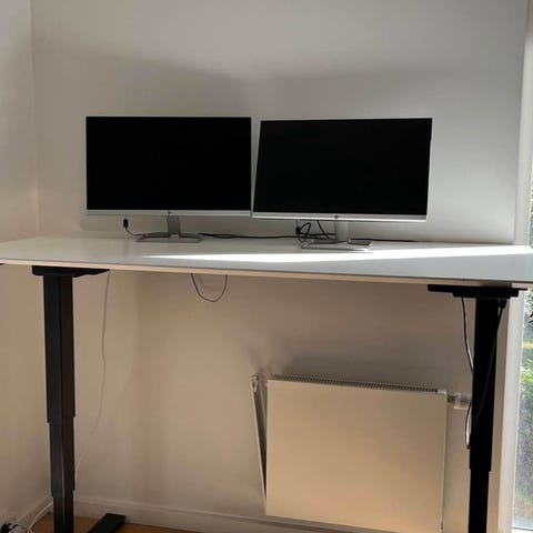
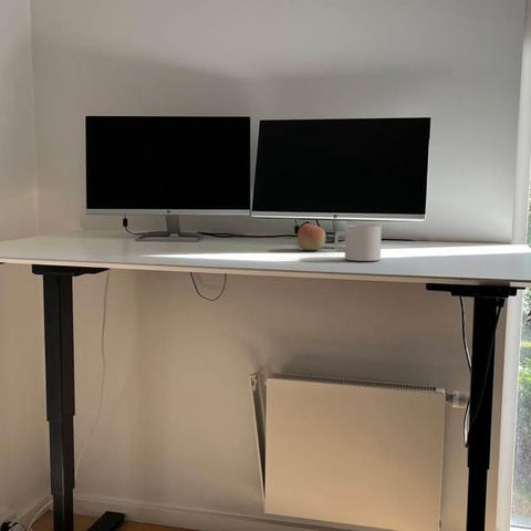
+ mug [334,223,383,262]
+ apple [296,222,327,251]
